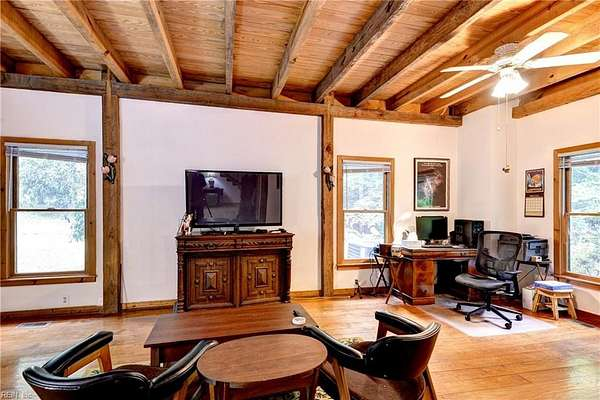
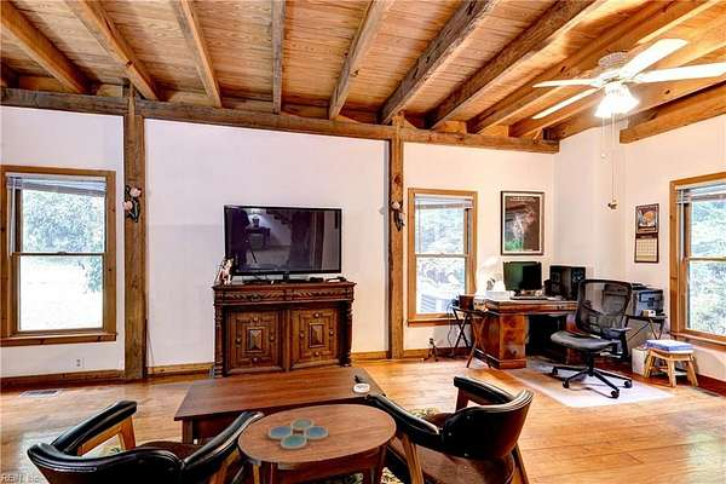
+ drink coaster [267,417,329,450]
